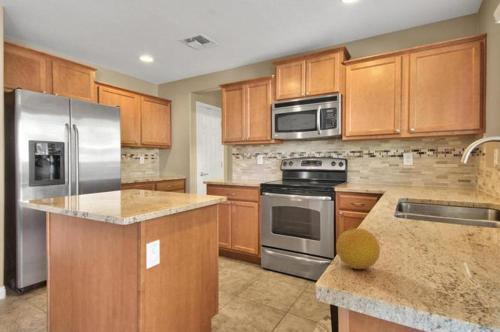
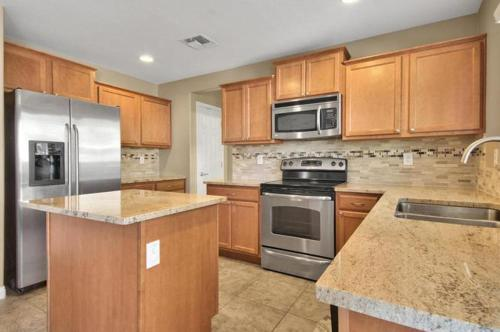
- fruit [335,227,381,270]
